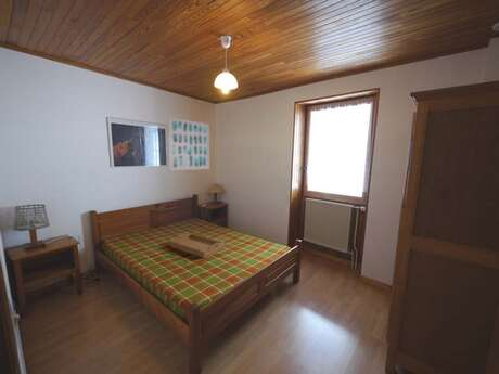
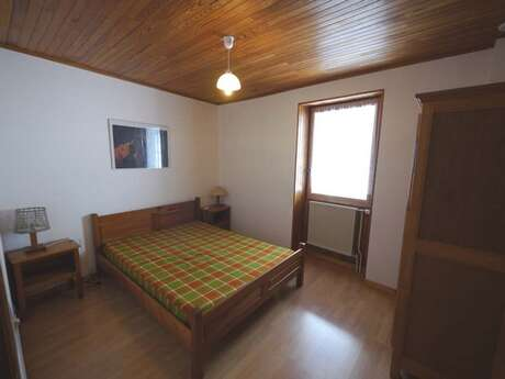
- serving tray [169,232,225,259]
- wall art [166,116,210,171]
